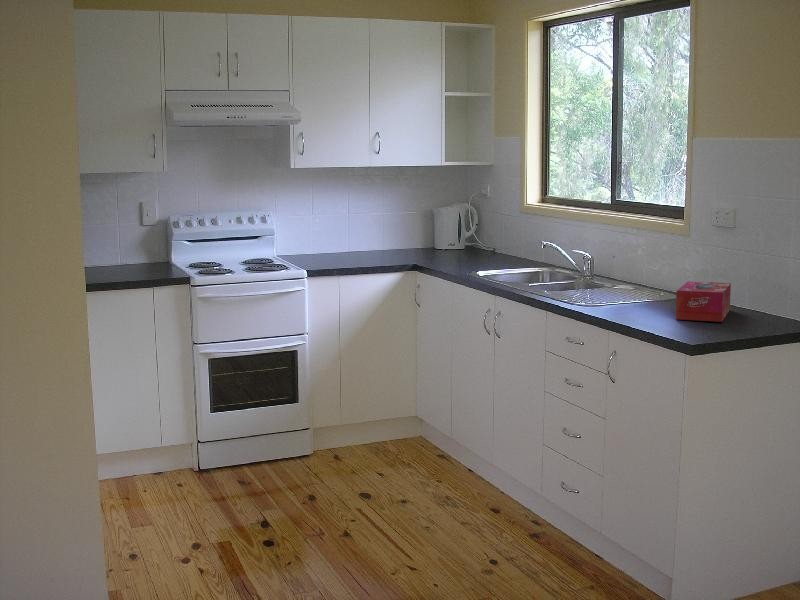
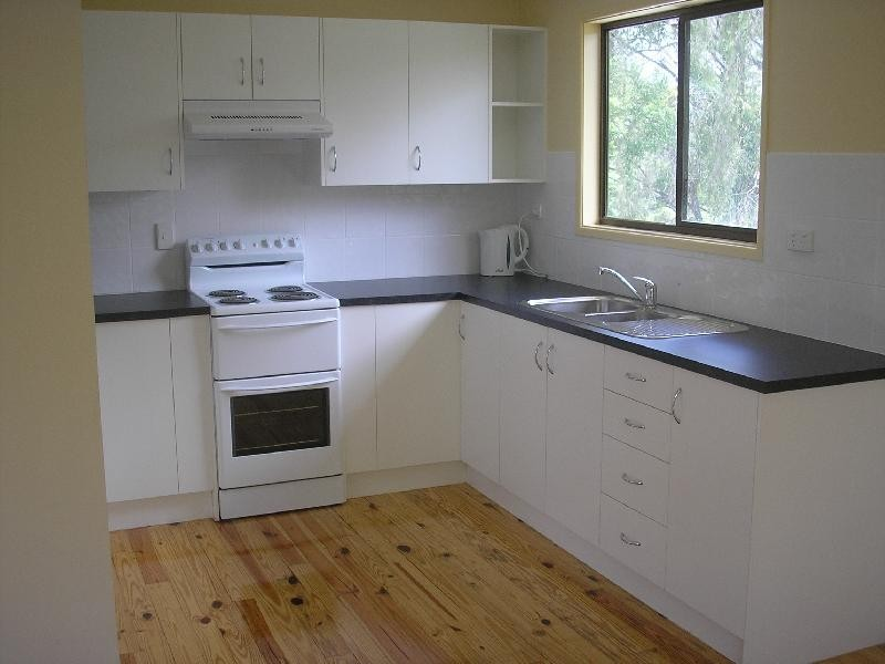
- tissue box [675,280,732,323]
